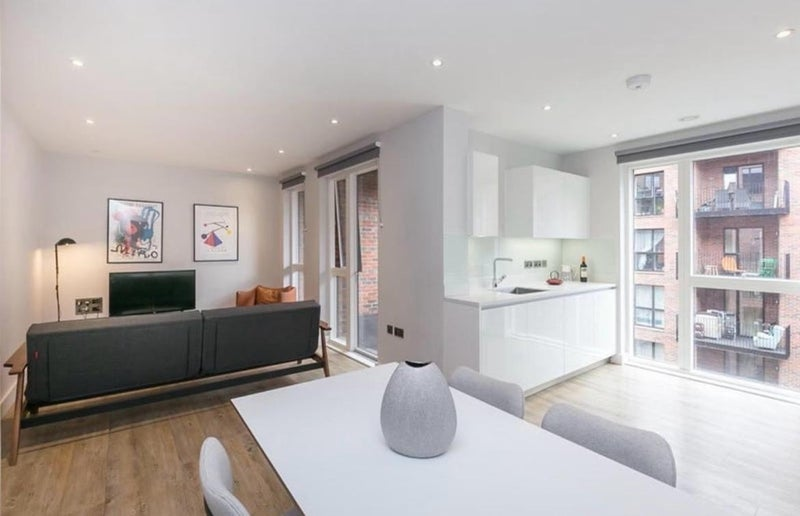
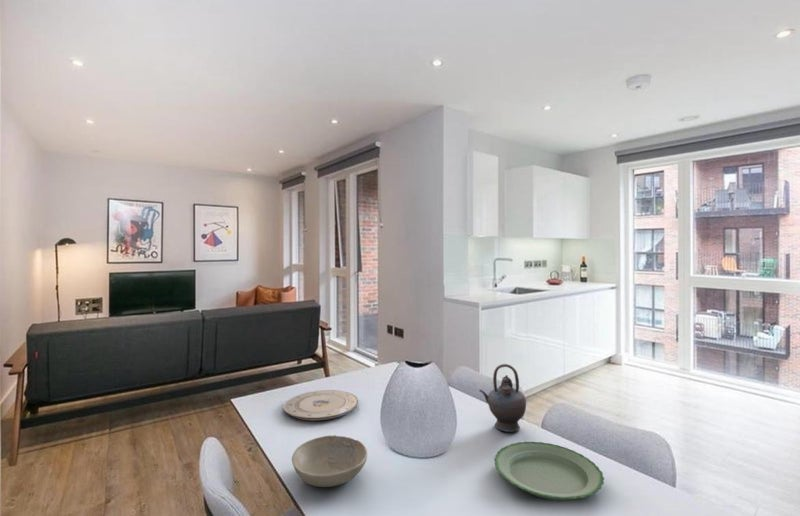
+ plate [283,389,359,421]
+ plate [493,441,605,501]
+ teapot [478,363,527,433]
+ bowl [291,434,368,488]
